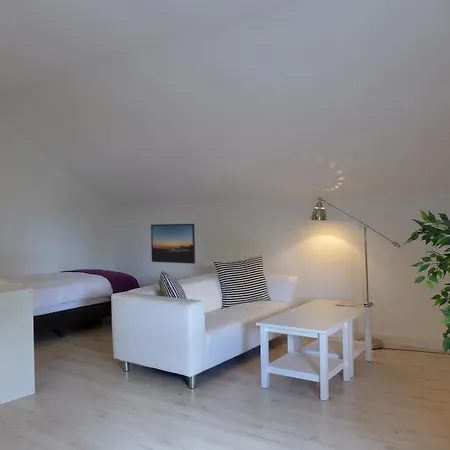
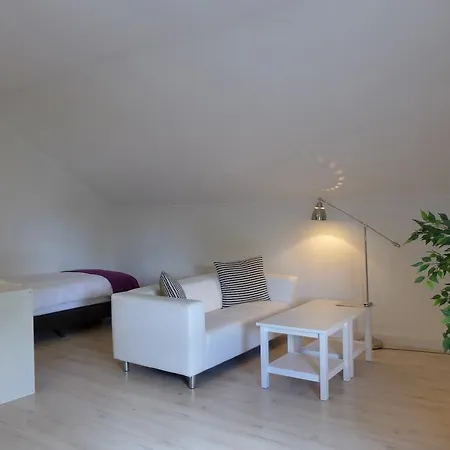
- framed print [150,223,196,265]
